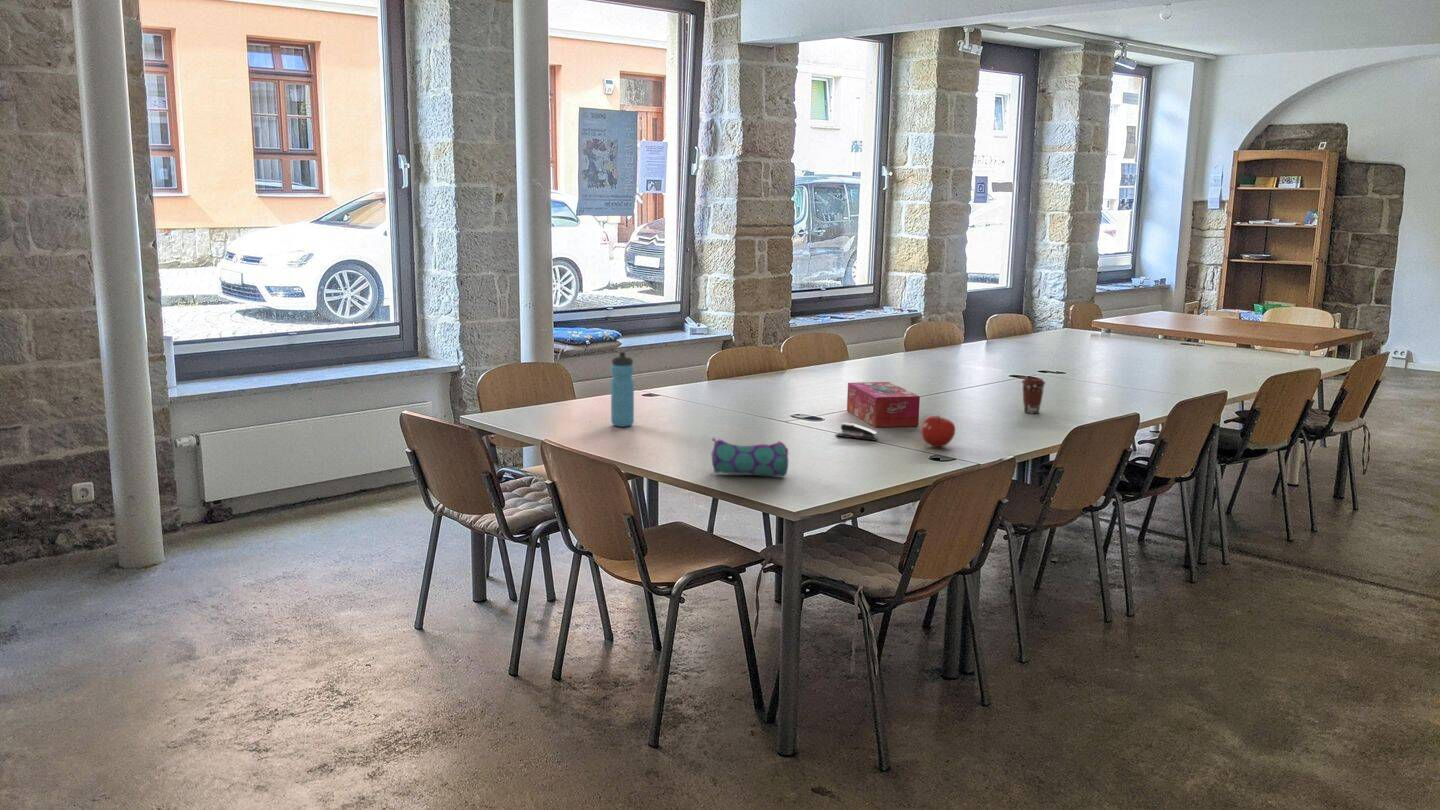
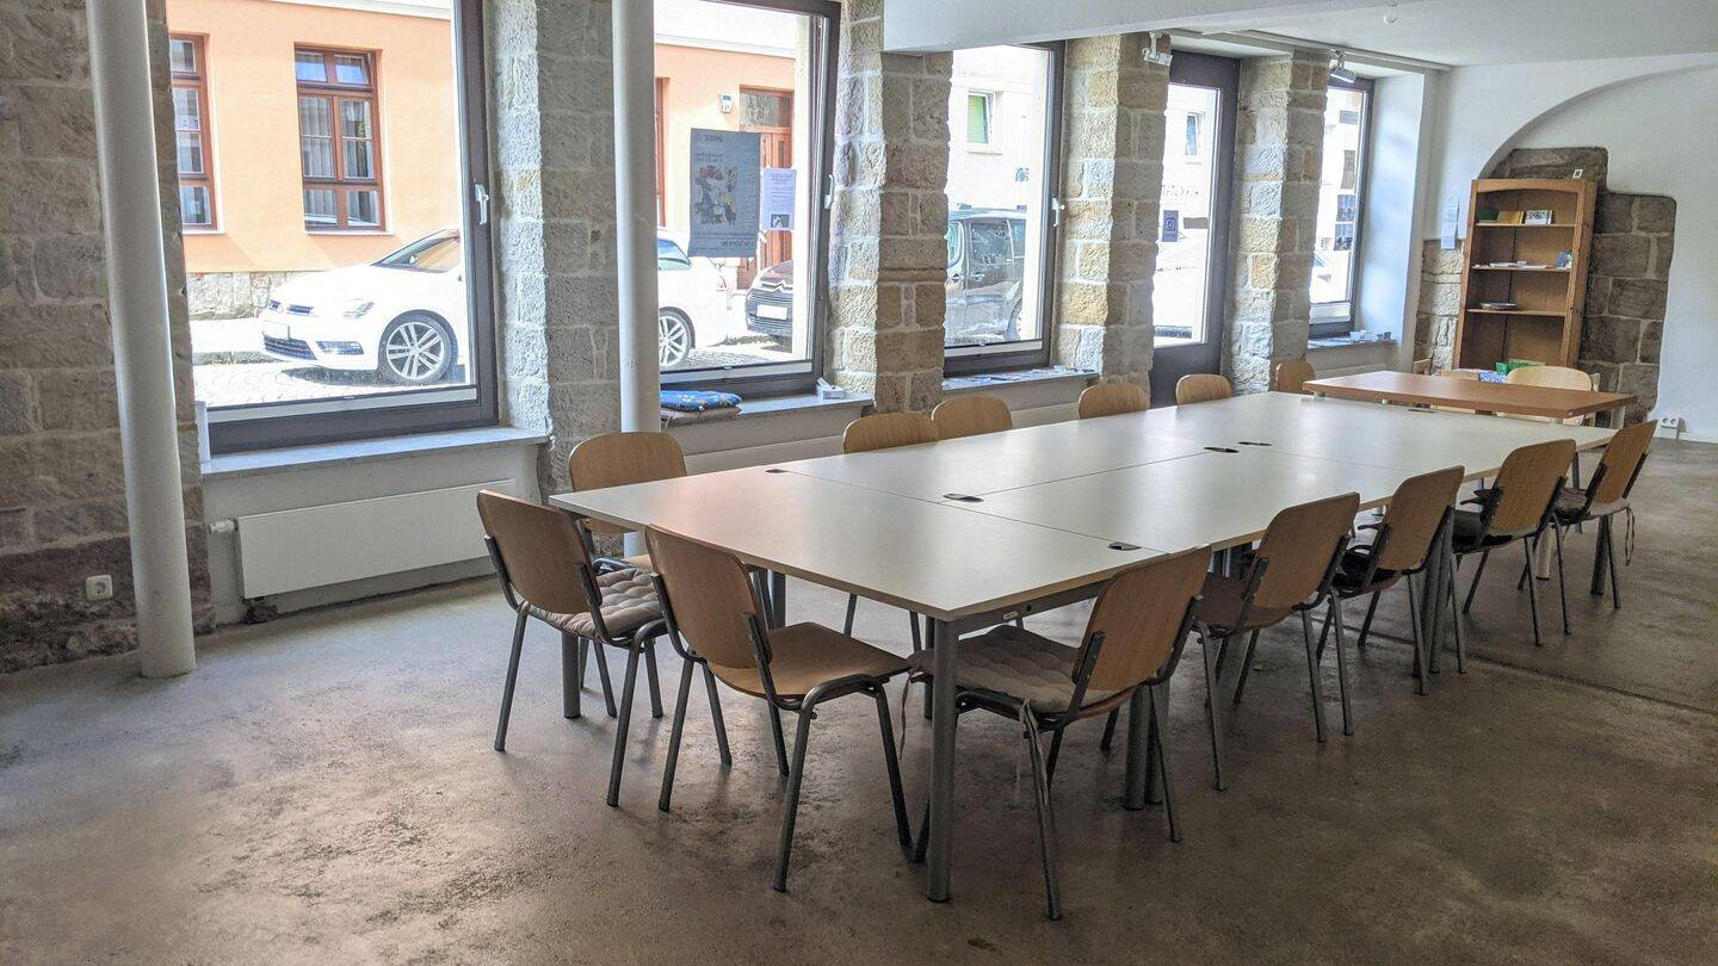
- water bottle [610,351,635,428]
- fruit [920,414,956,448]
- pencil case [710,437,789,477]
- stapler [834,422,879,442]
- coffee cup [1021,376,1047,414]
- tissue box [846,381,921,428]
